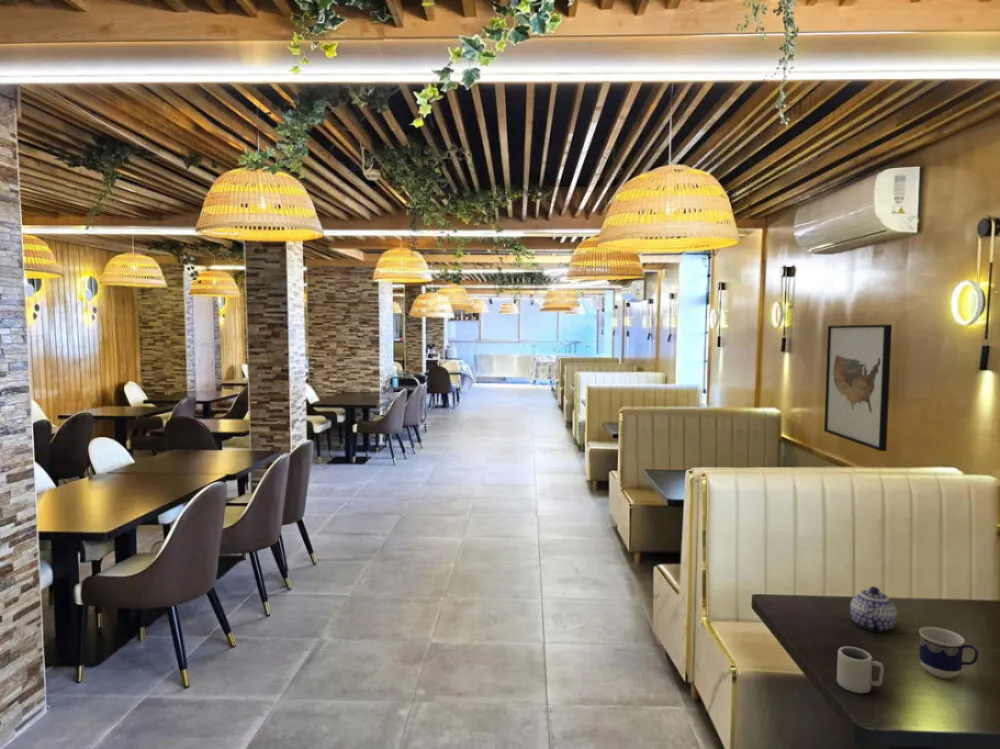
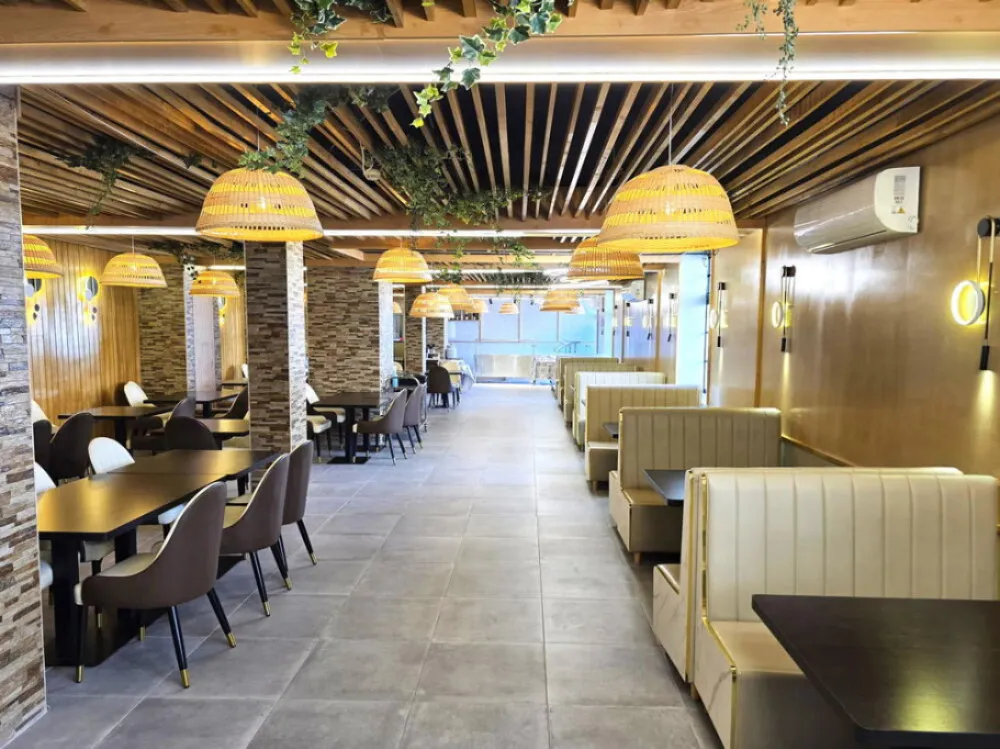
- cup [918,626,980,679]
- wall art [823,324,893,452]
- cup [836,645,885,694]
- teapot [849,585,898,633]
